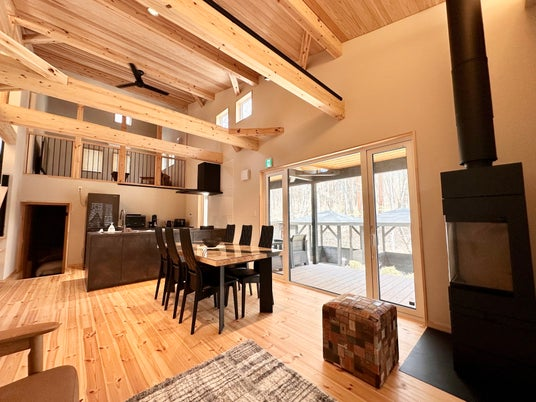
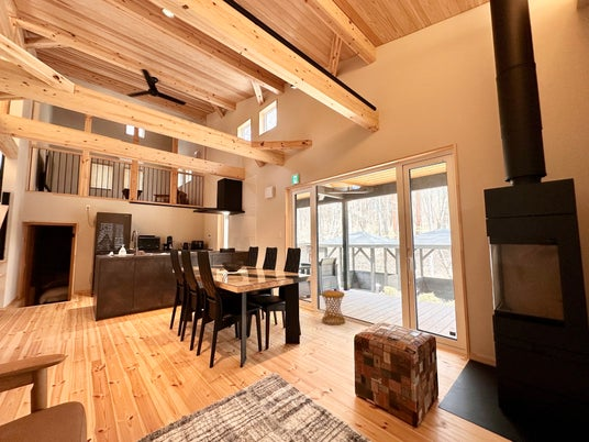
+ side table [321,289,346,327]
